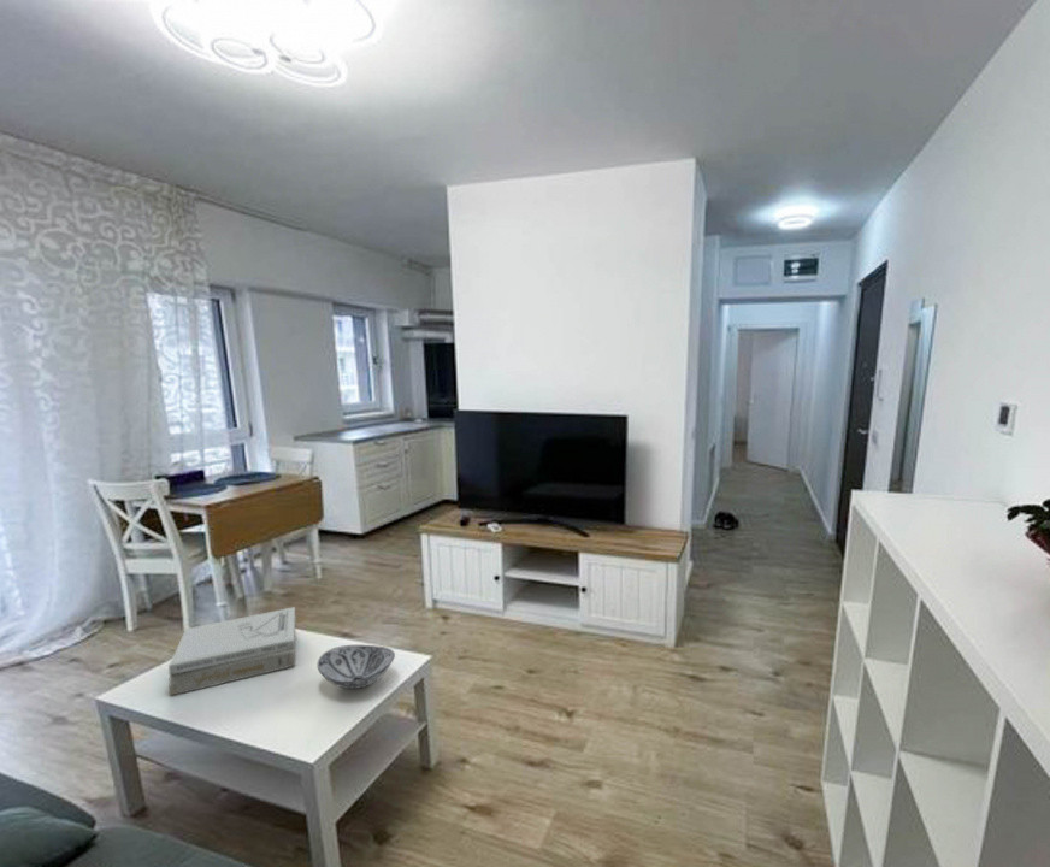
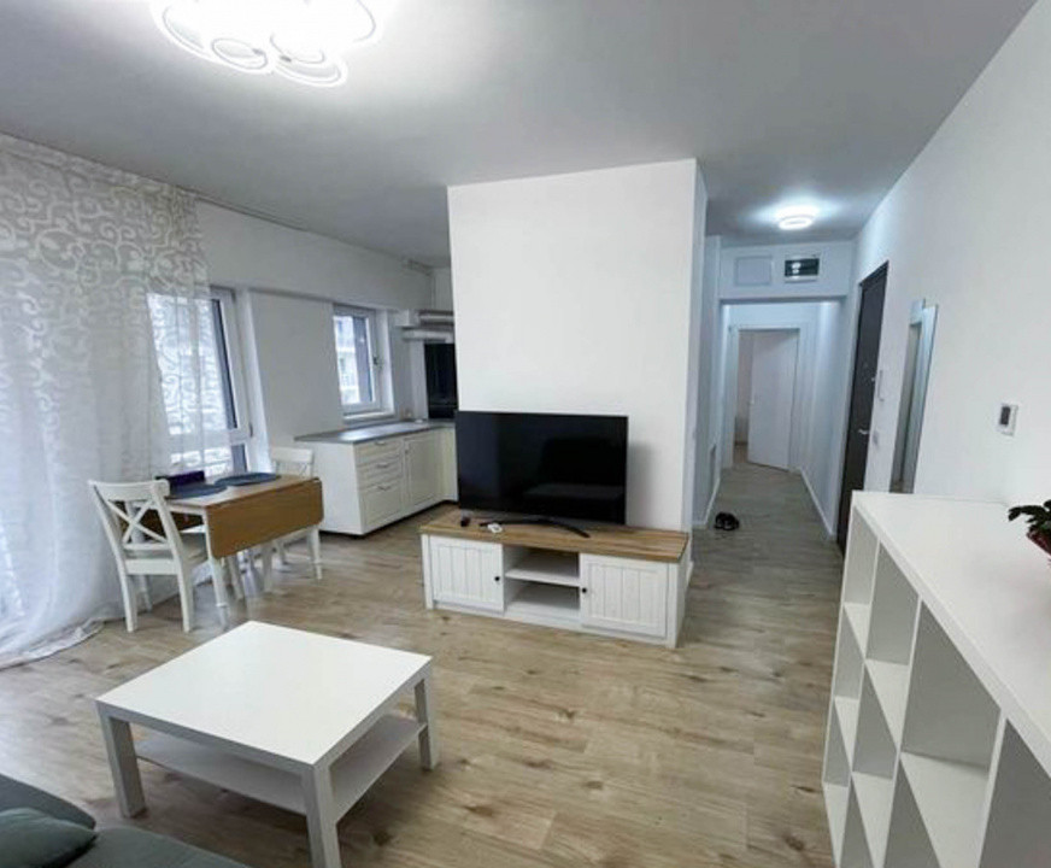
- decorative bowl [315,644,396,690]
- books [167,606,297,696]
